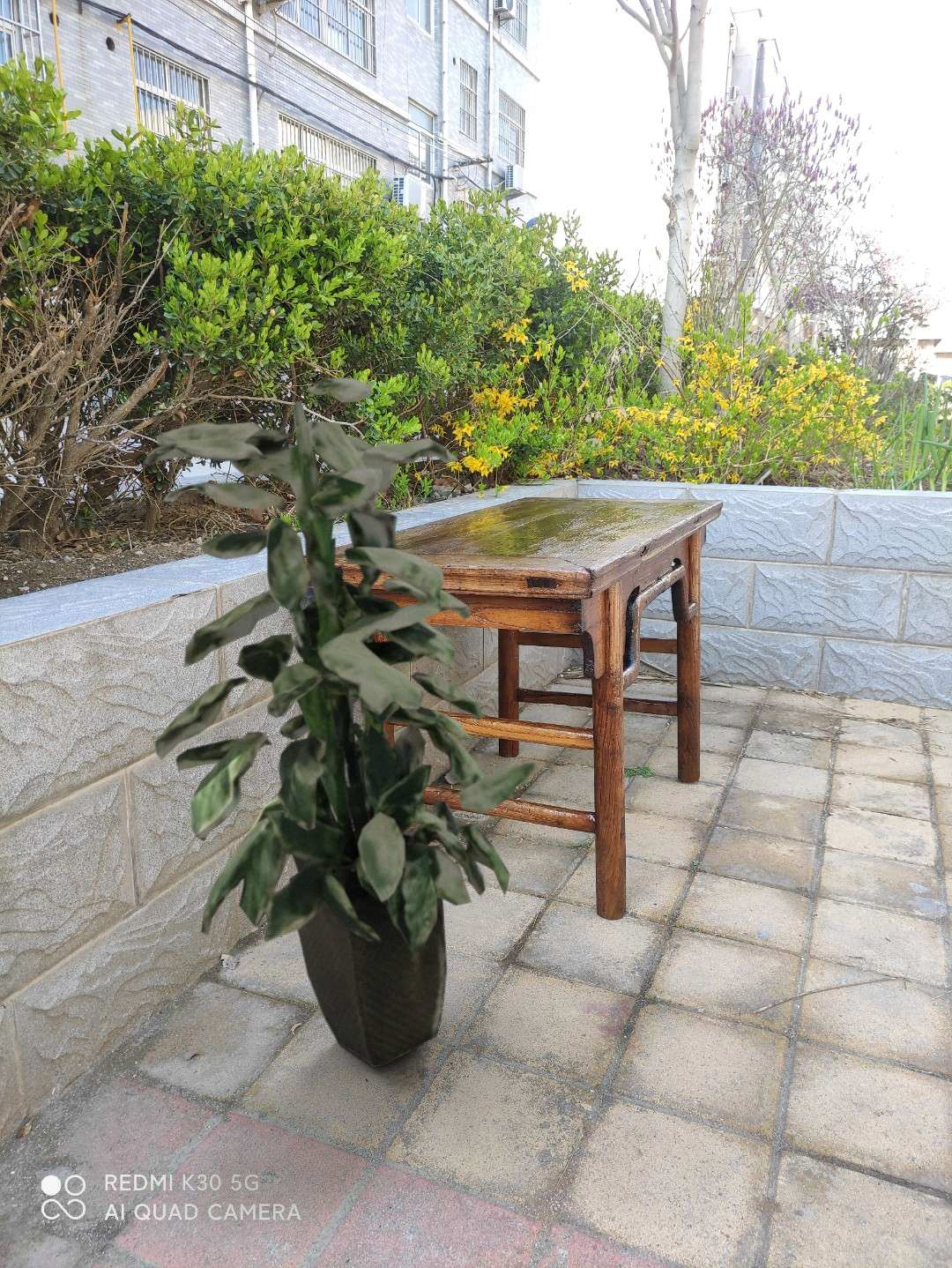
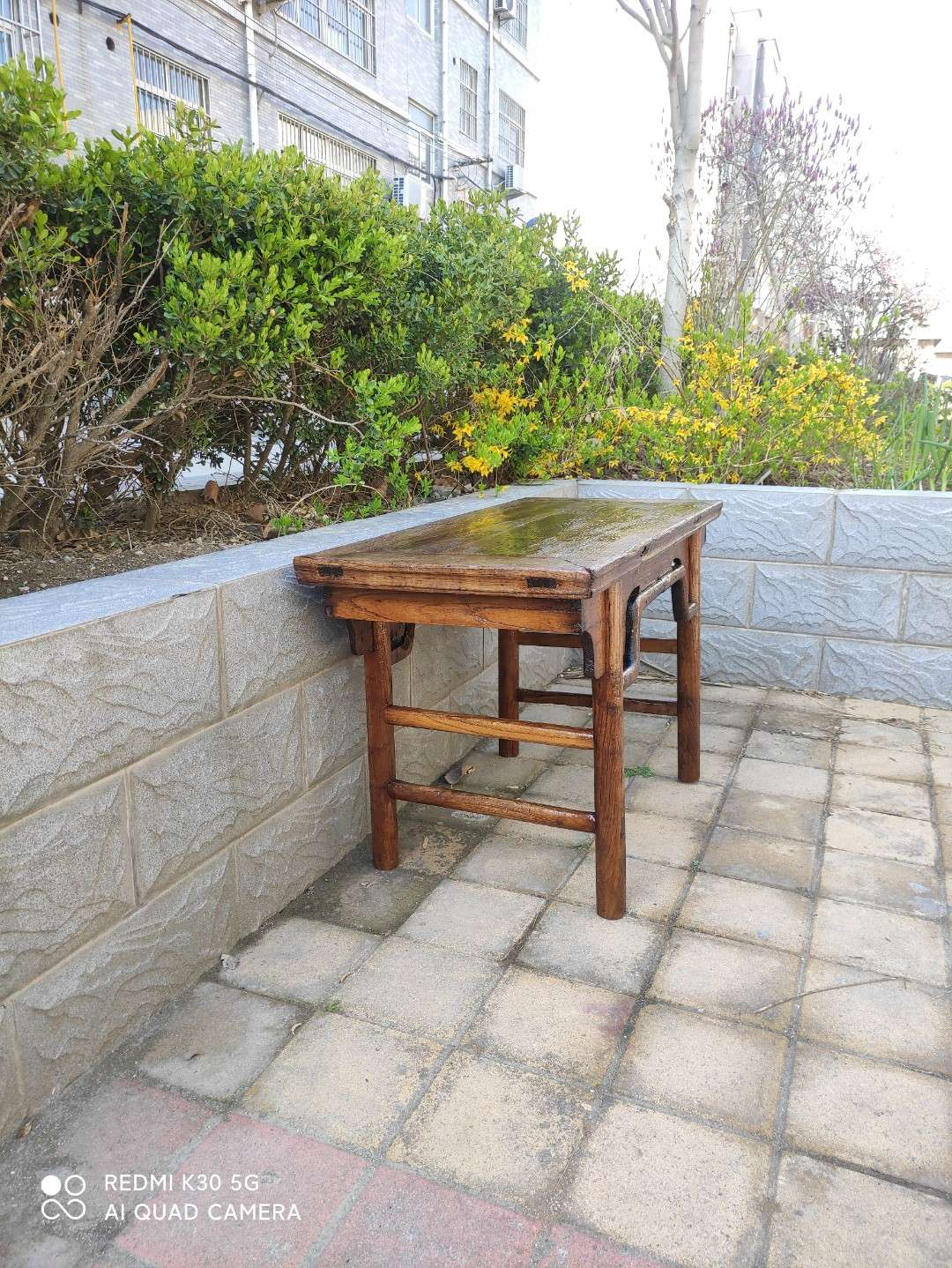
- indoor plant [144,377,536,1069]
